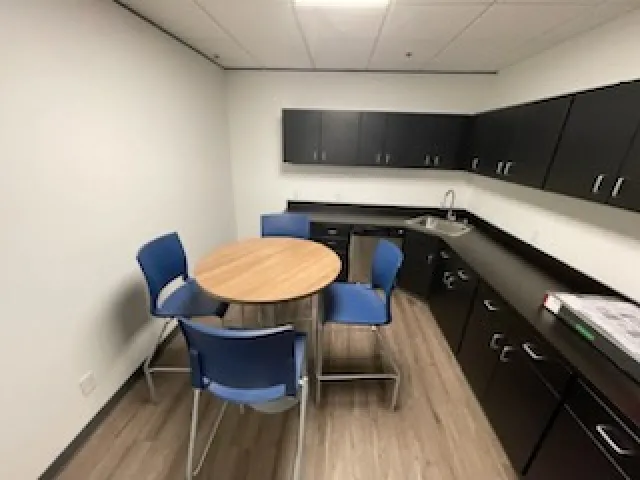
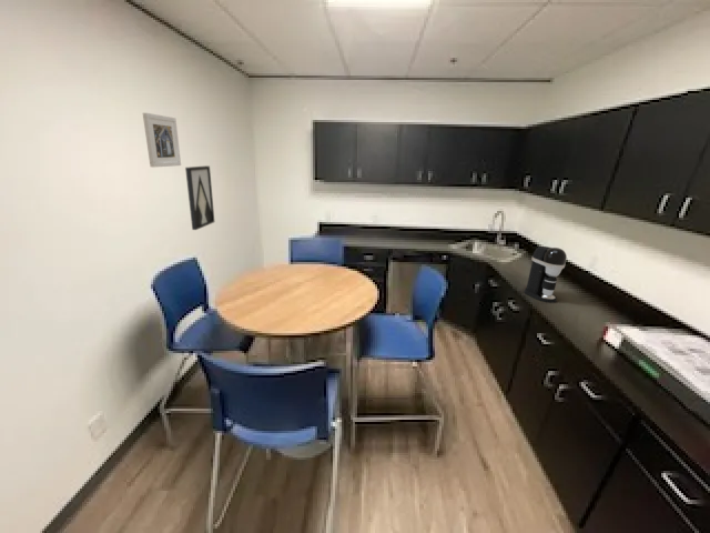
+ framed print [142,112,182,169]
+ wall art [184,164,215,231]
+ coffee maker [523,245,568,304]
